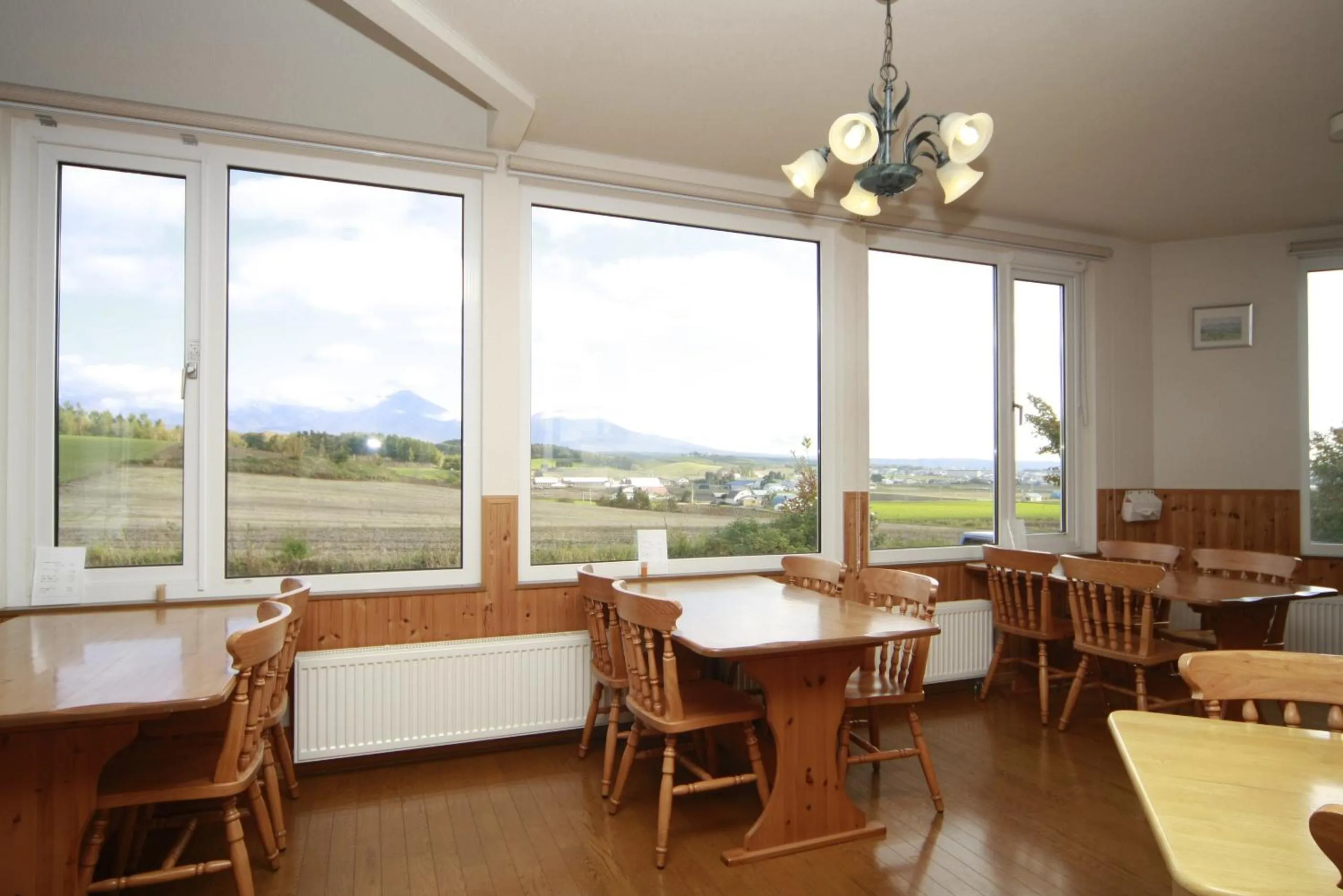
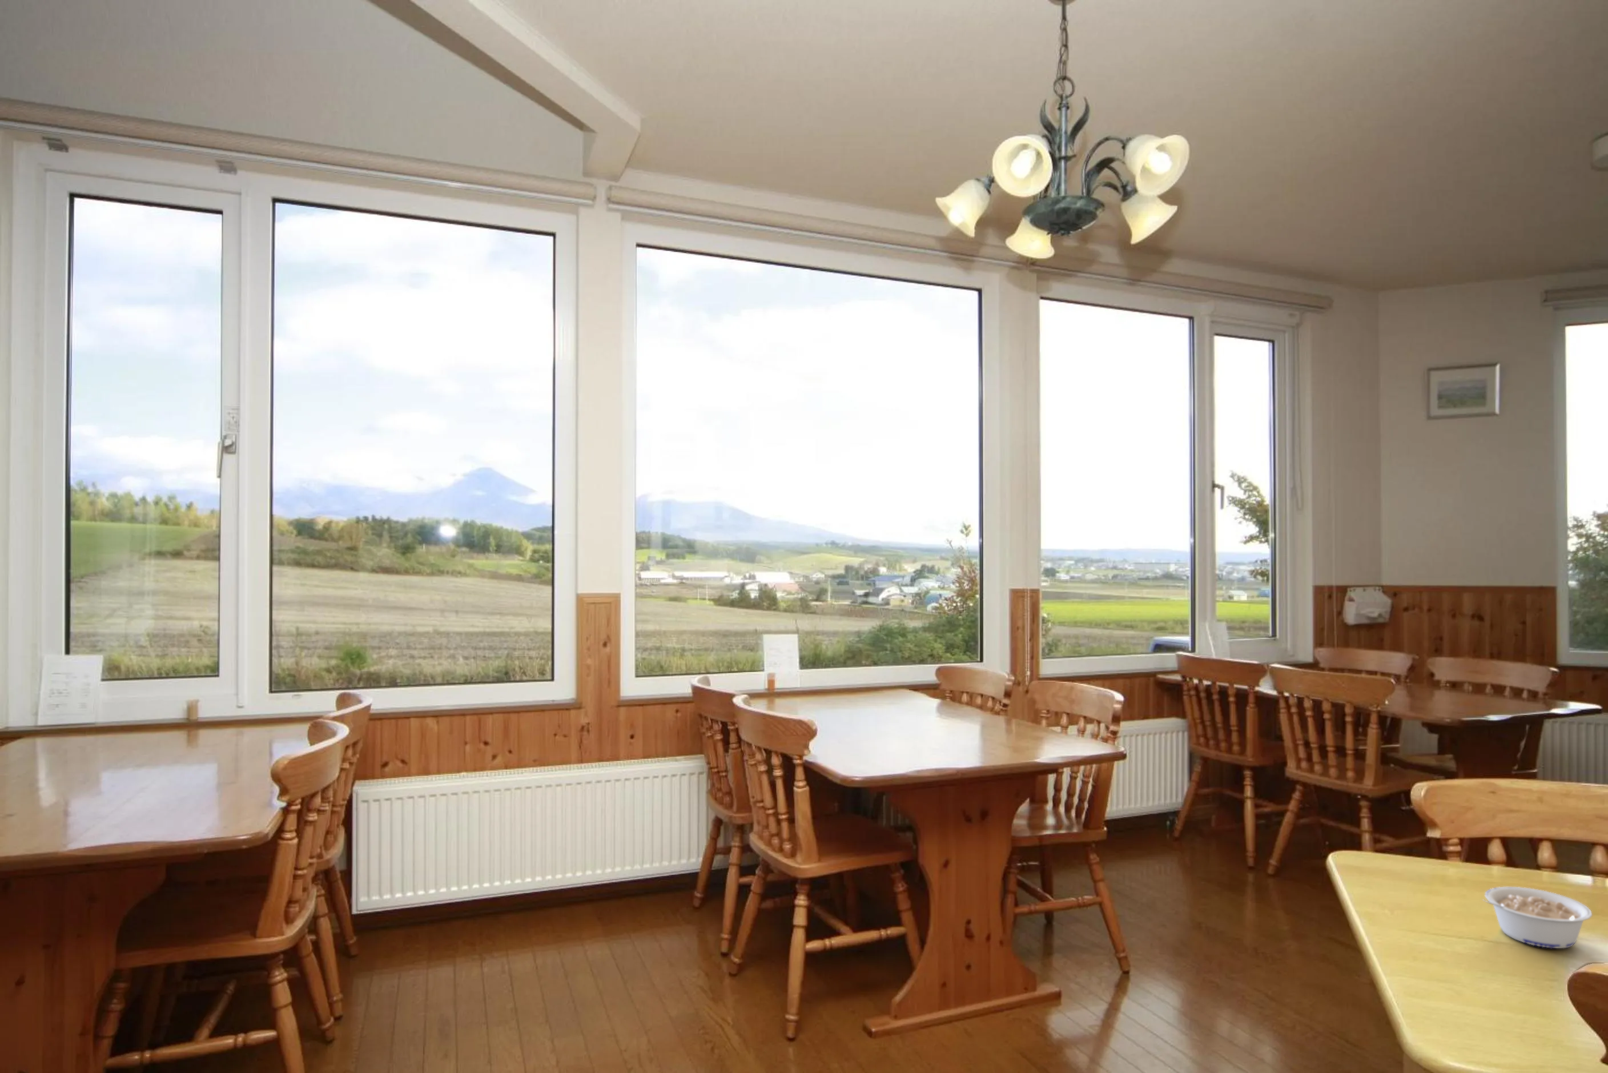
+ legume [1481,886,1594,950]
